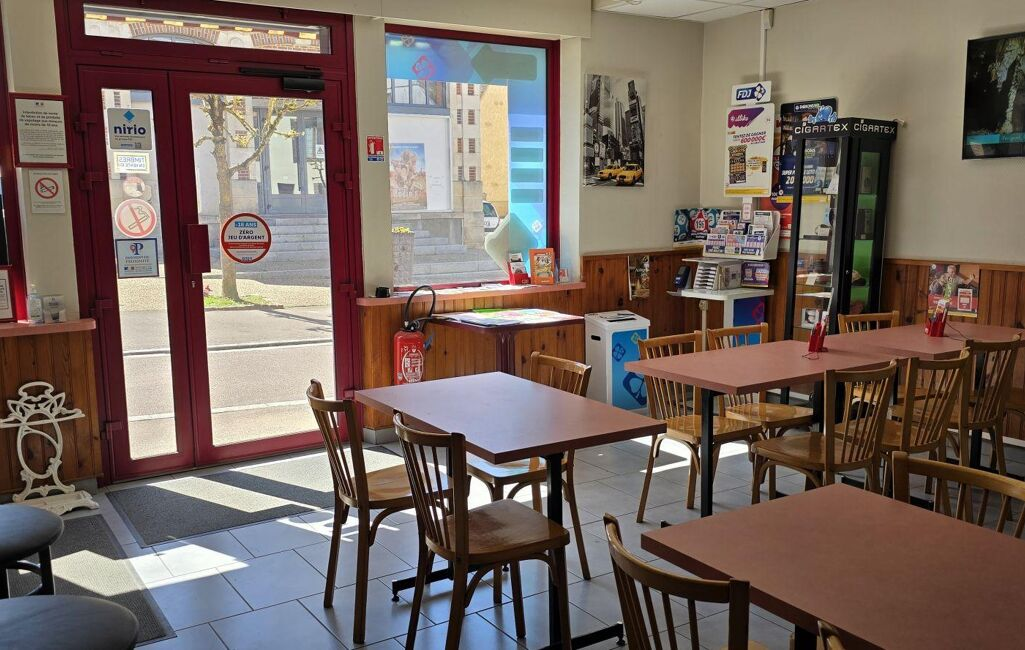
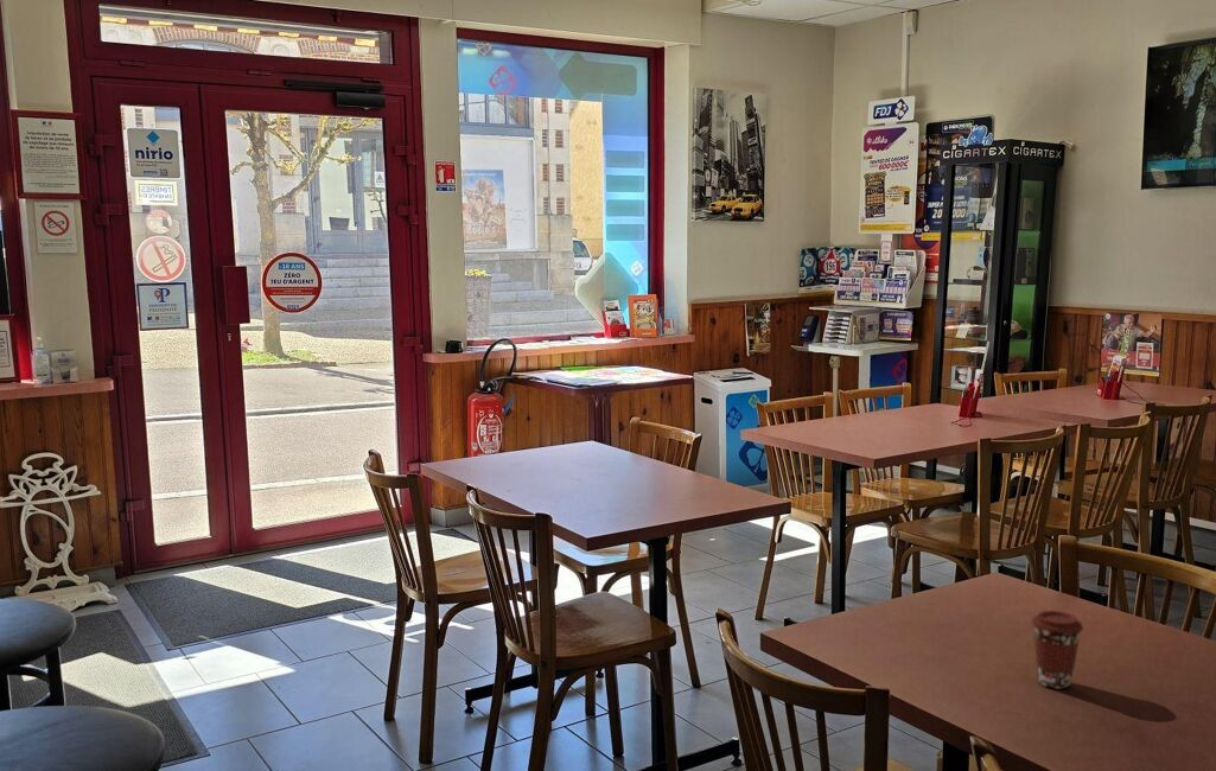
+ coffee cup [1030,610,1084,690]
